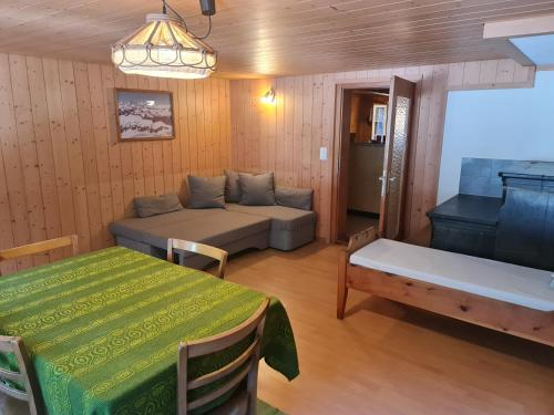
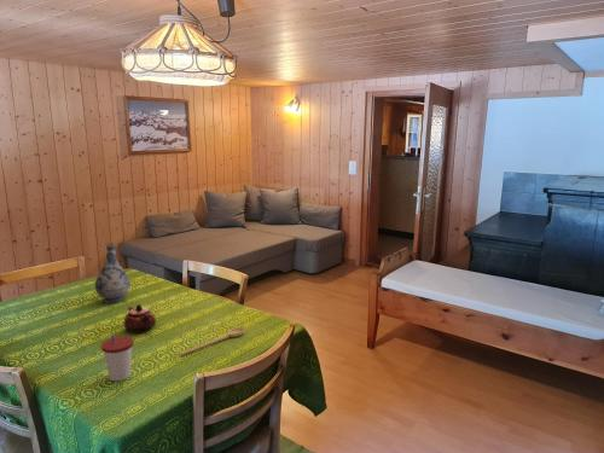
+ vase [94,243,130,304]
+ cup [100,333,135,382]
+ spoon [179,326,246,356]
+ teapot [123,303,157,333]
